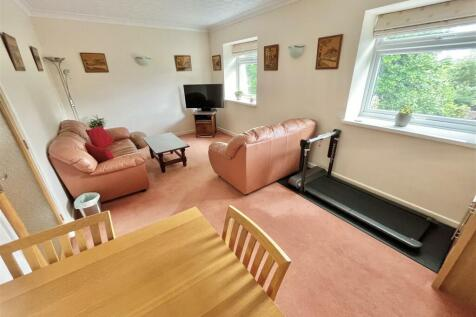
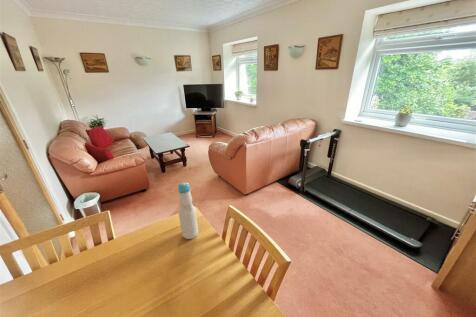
+ bottle [177,181,199,240]
